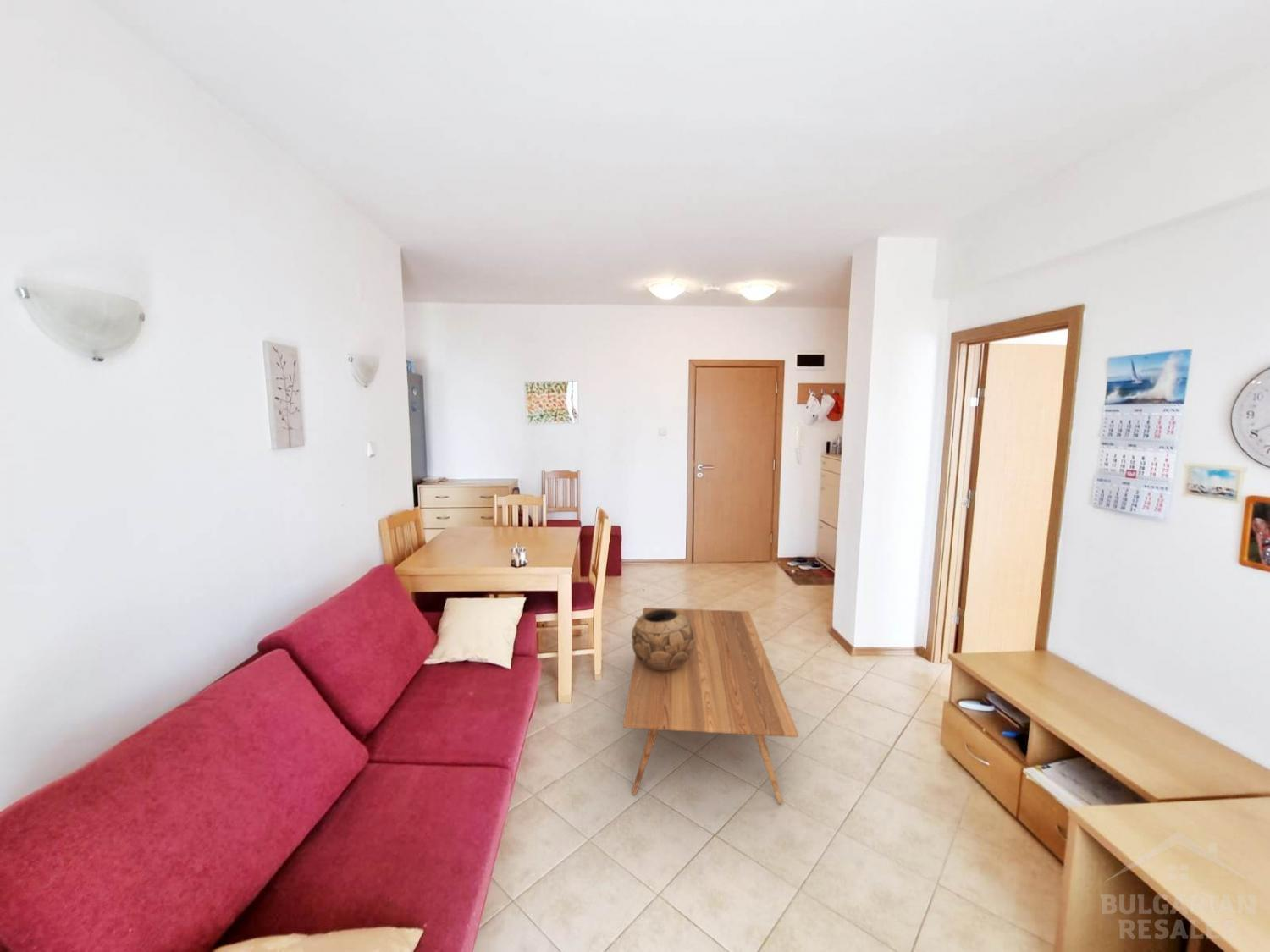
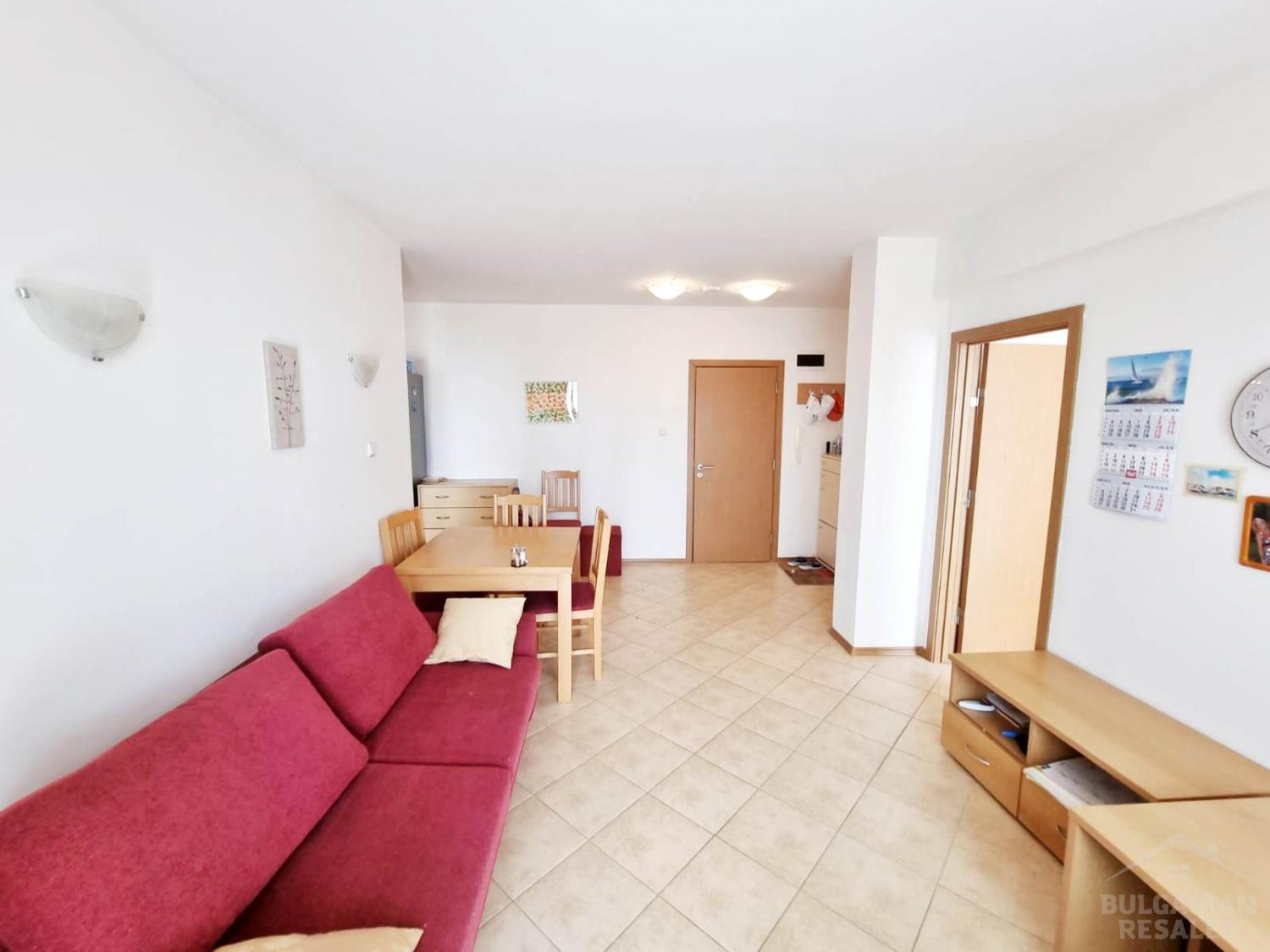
- decorative bowl [631,608,695,671]
- coffee table [622,607,799,805]
